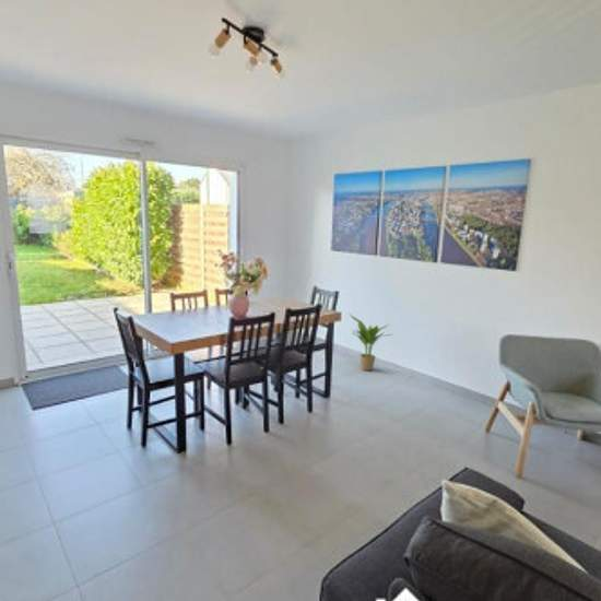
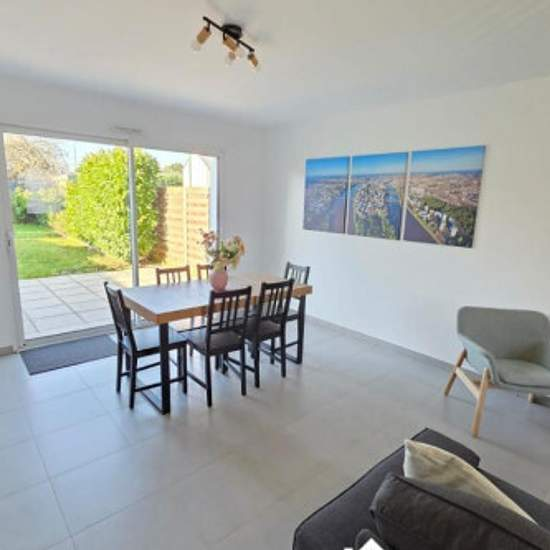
- potted plant [347,311,394,372]
